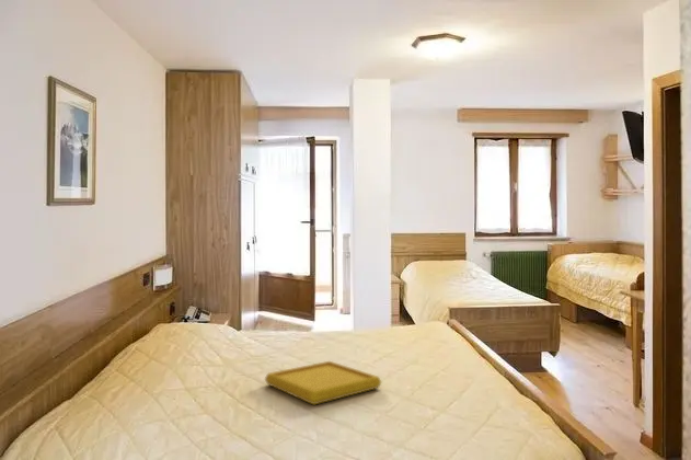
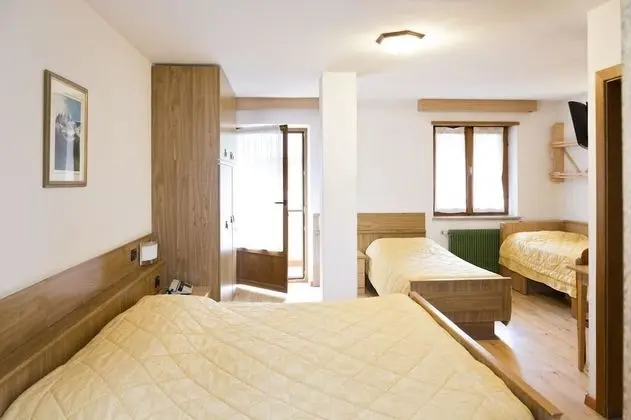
- serving tray [264,360,382,406]
